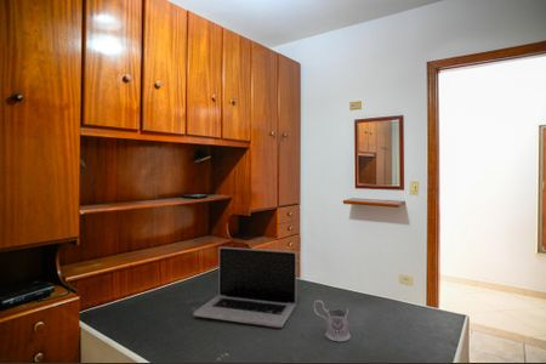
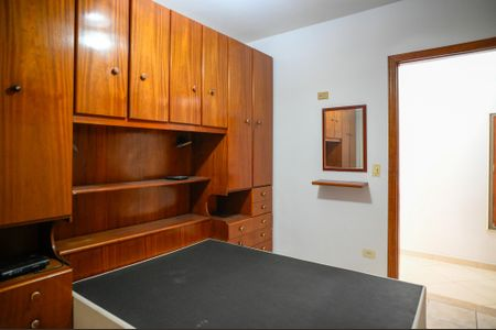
- laptop [193,246,297,329]
- tea glass holder [313,298,352,342]
